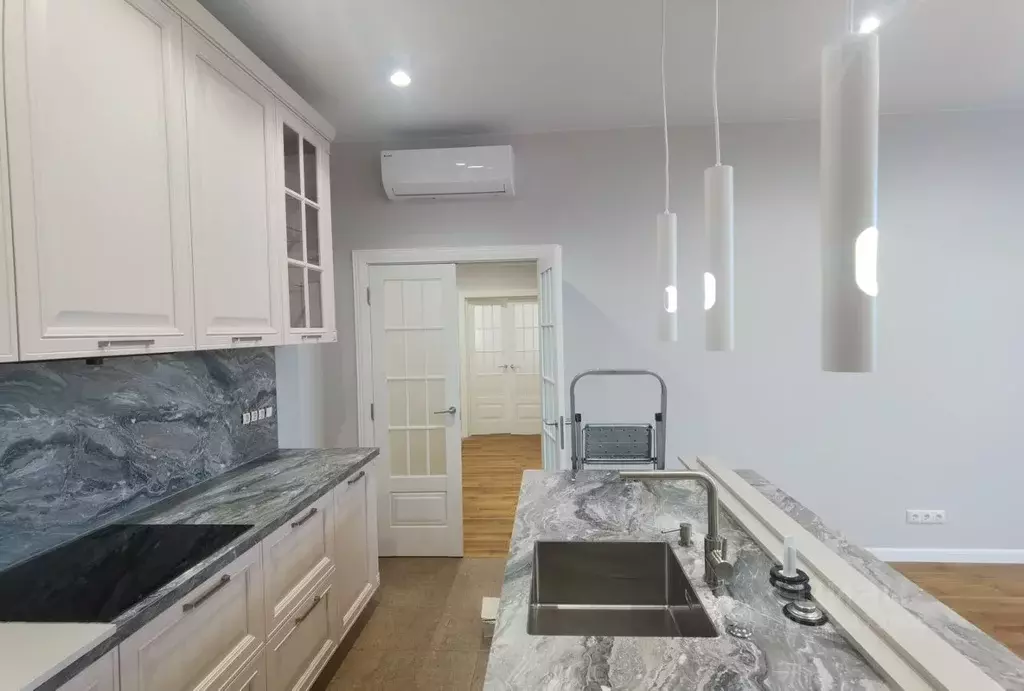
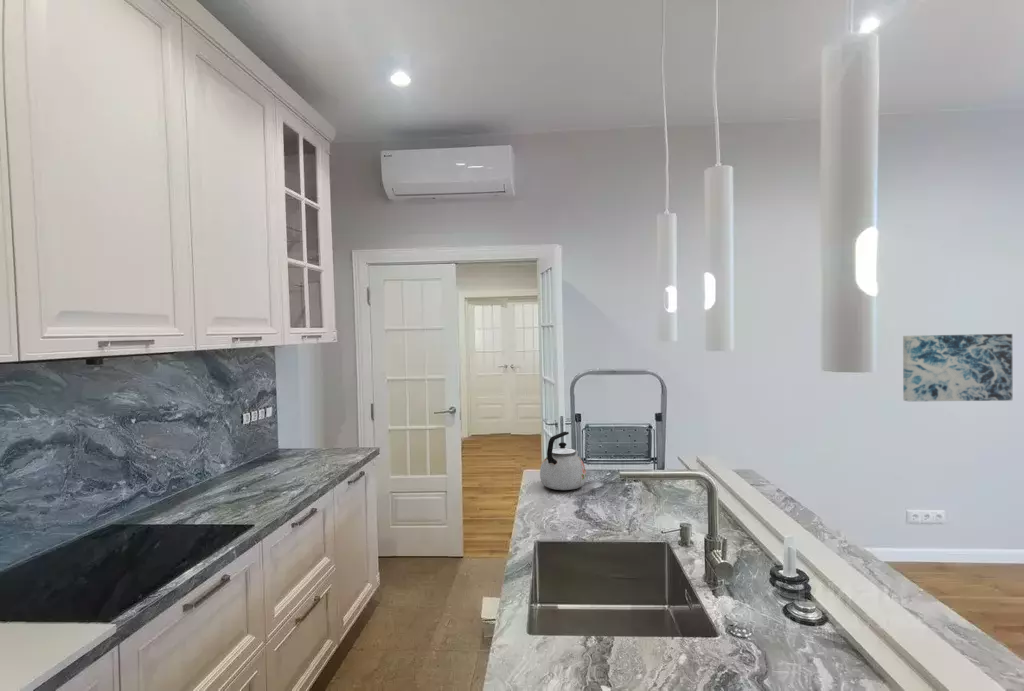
+ wall art [902,333,1013,402]
+ kettle [539,431,587,491]
